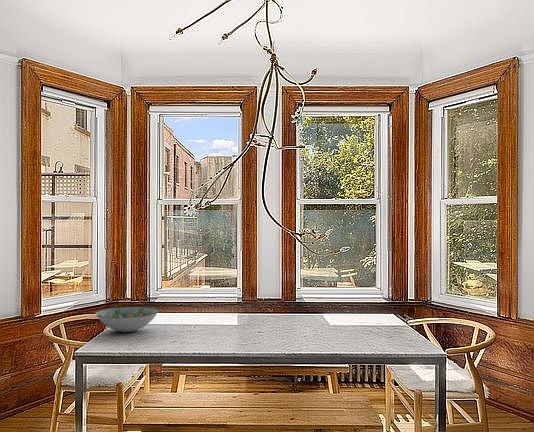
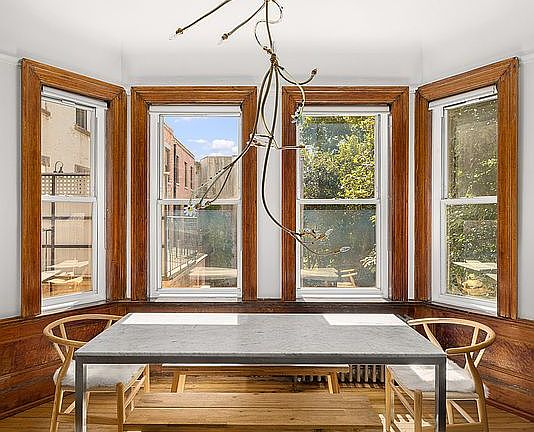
- decorative bowl [94,305,160,333]
